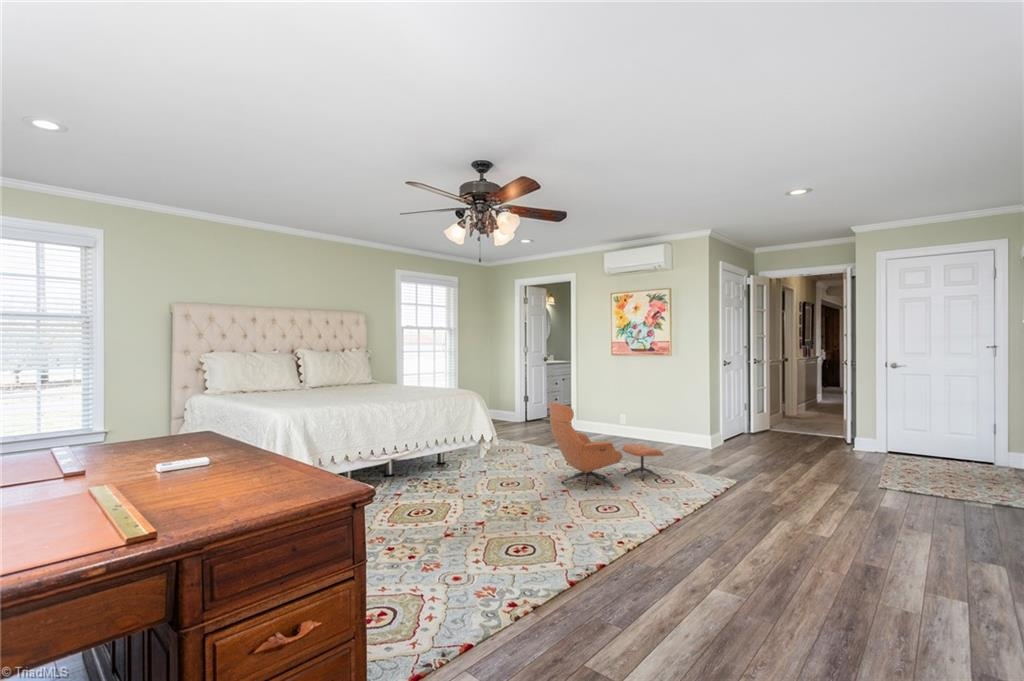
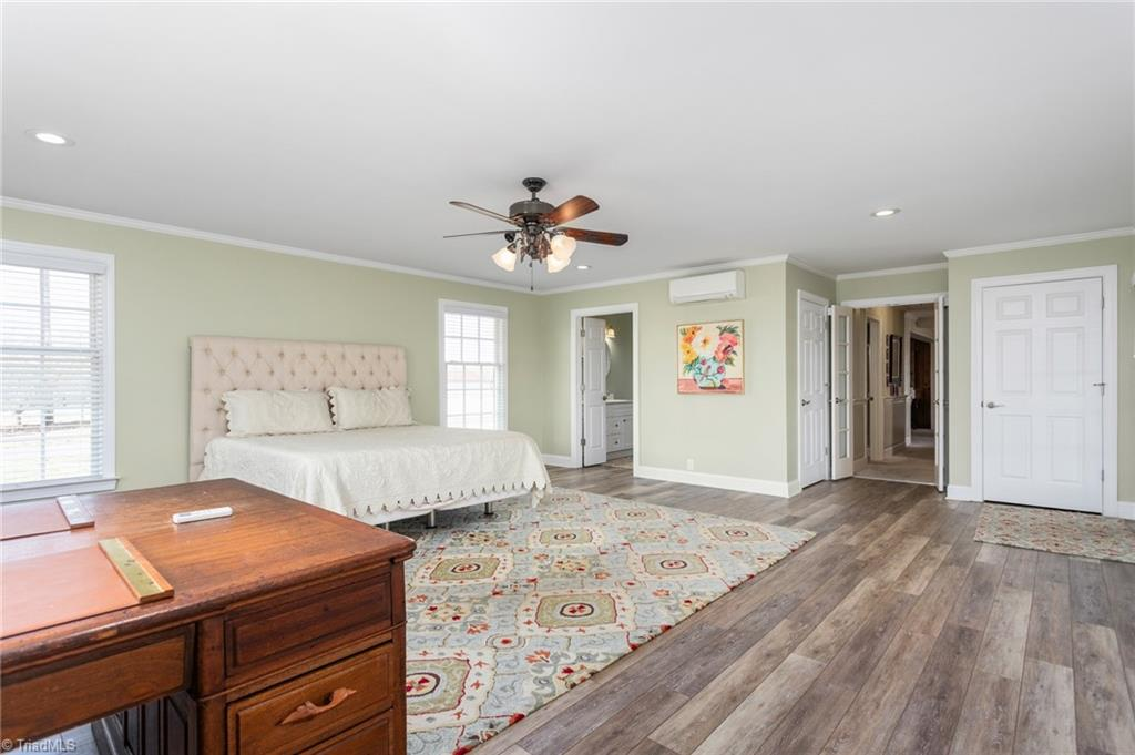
- lounge chair [548,401,665,491]
